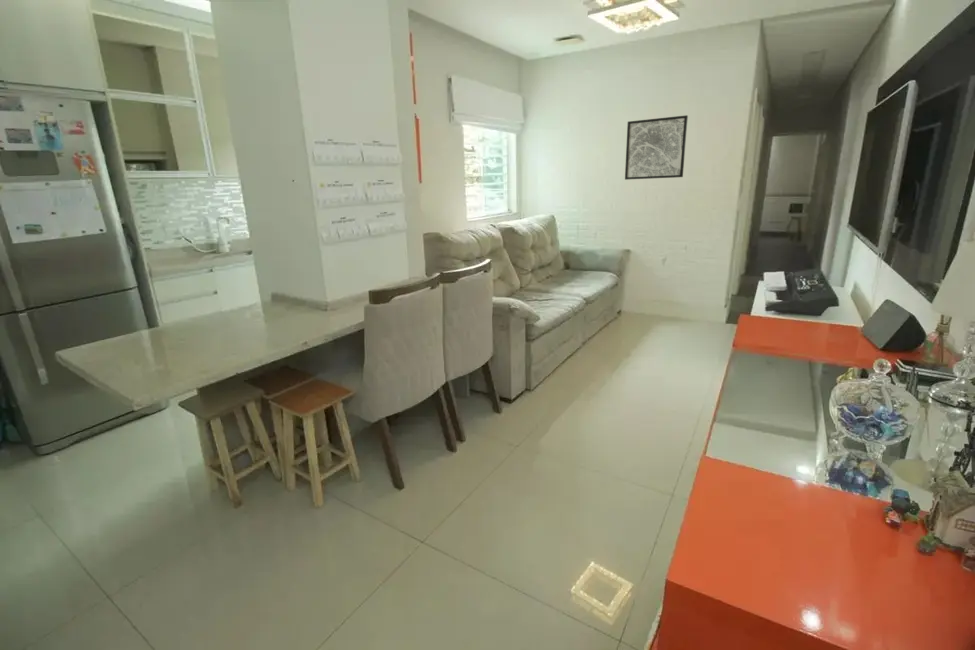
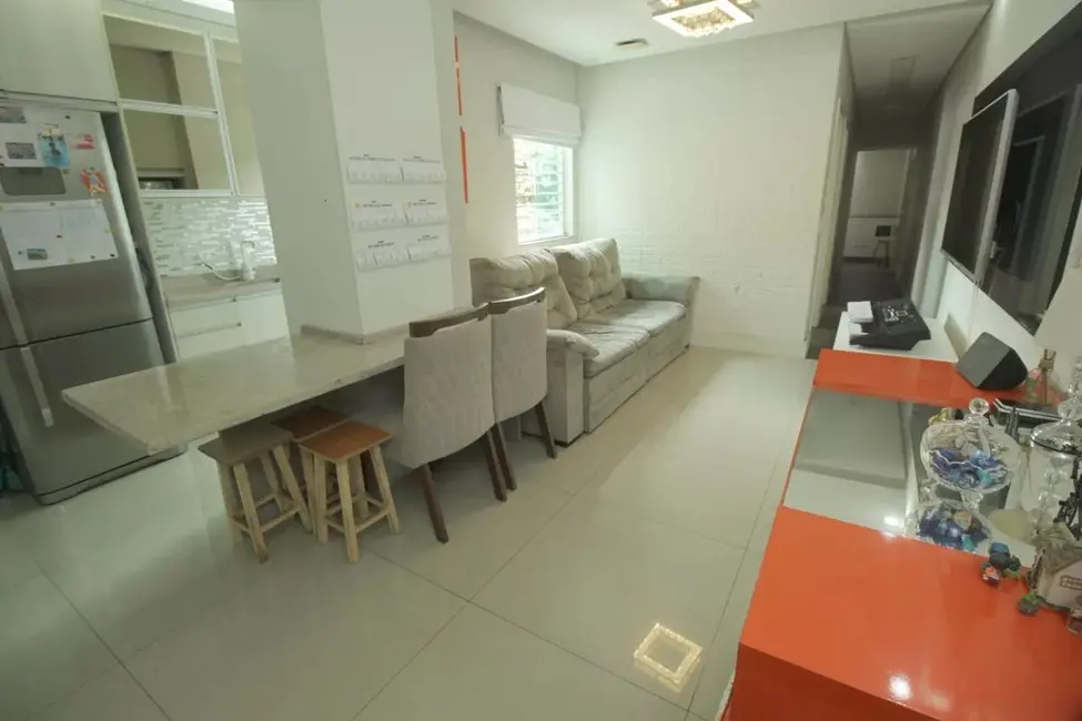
- wall art [624,114,689,181]
